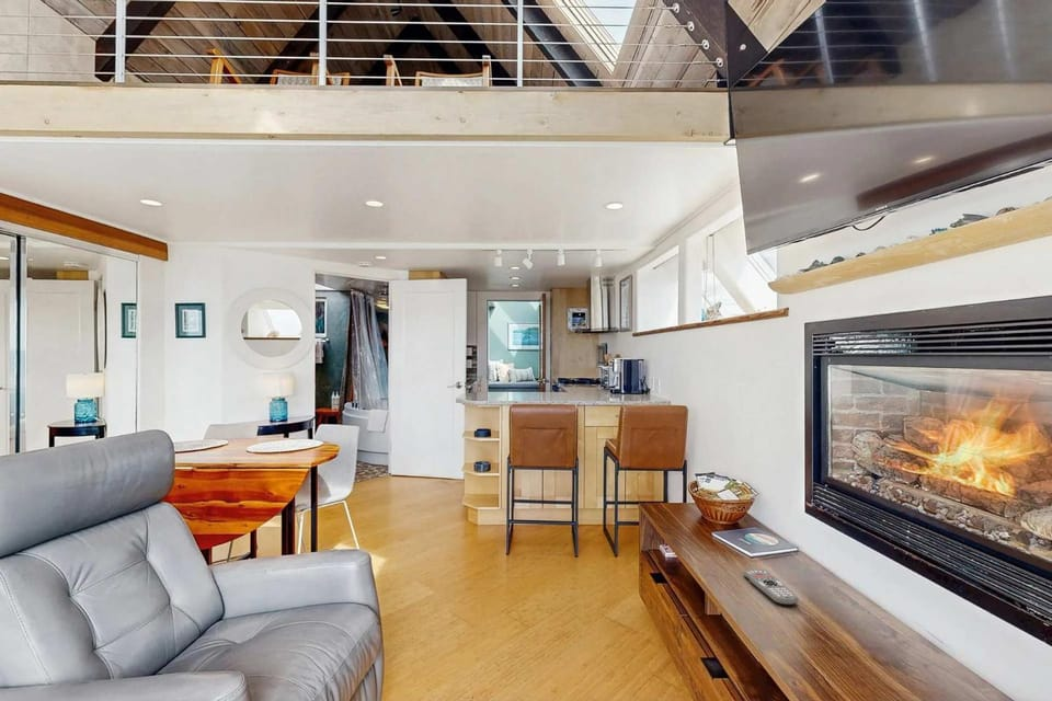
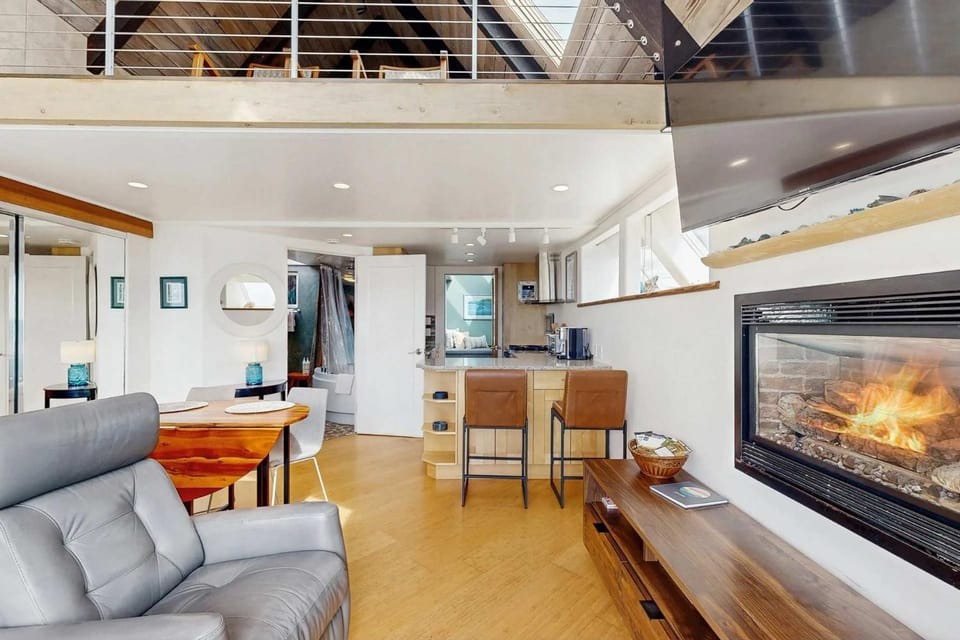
- remote control [742,568,800,607]
